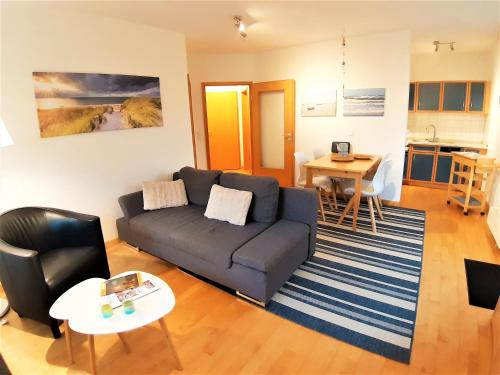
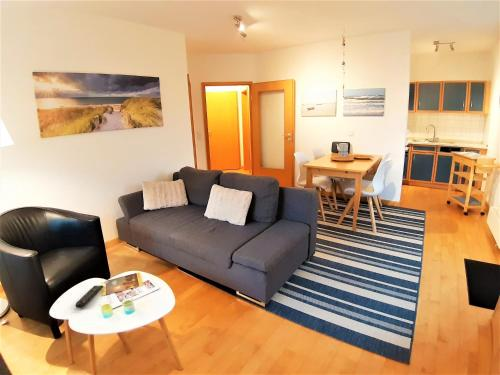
+ remote control [74,285,104,309]
